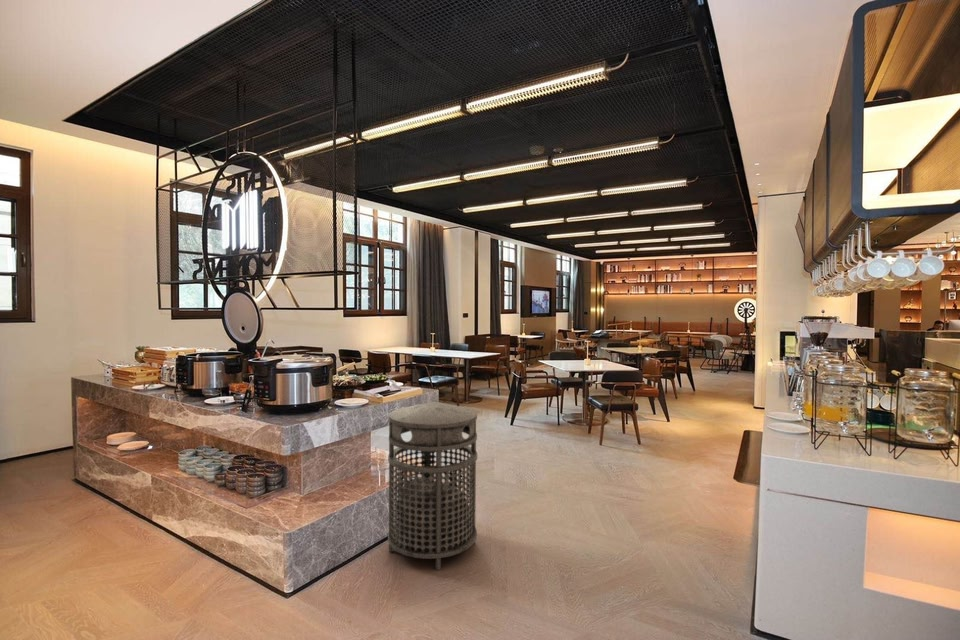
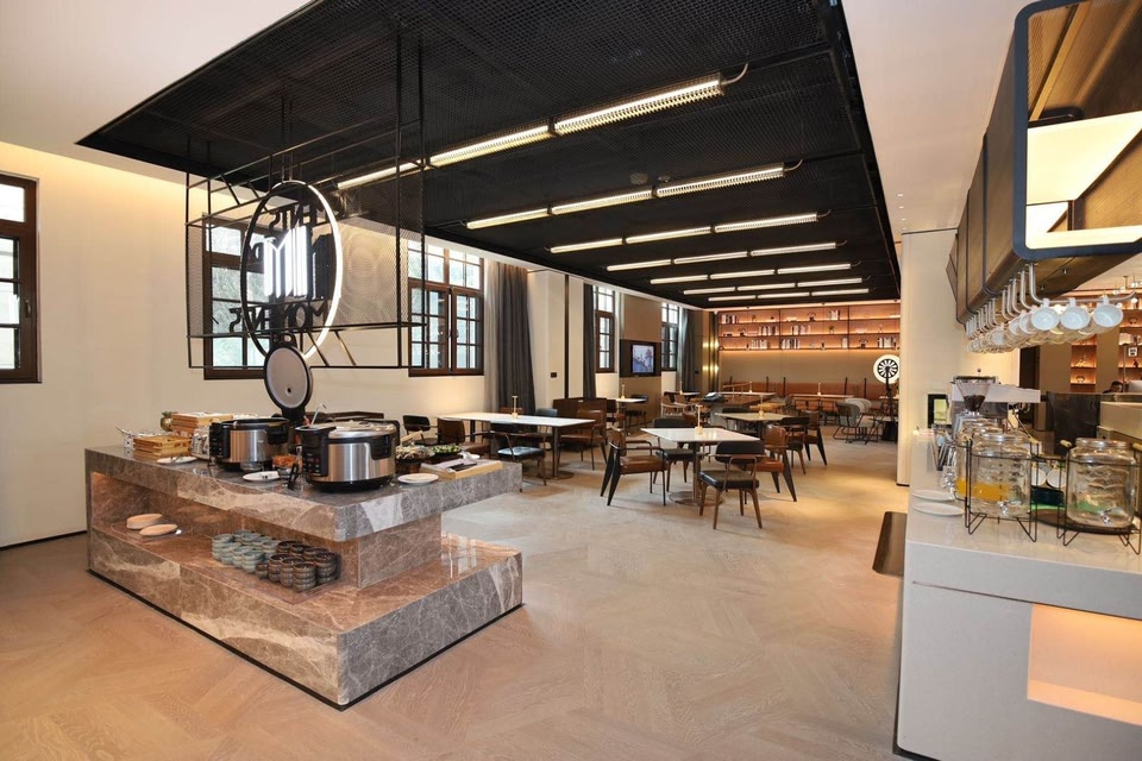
- trash can [387,401,478,571]
